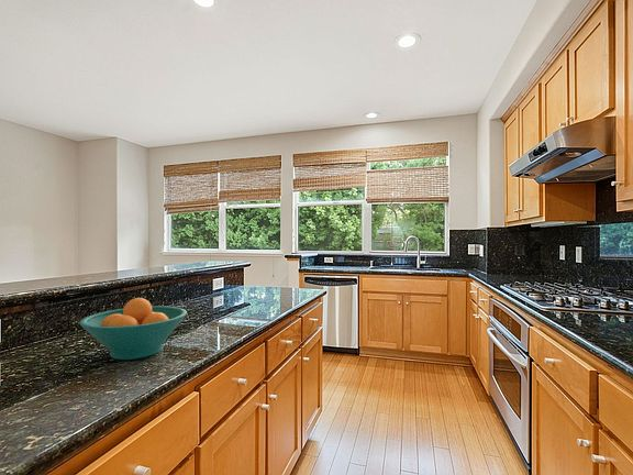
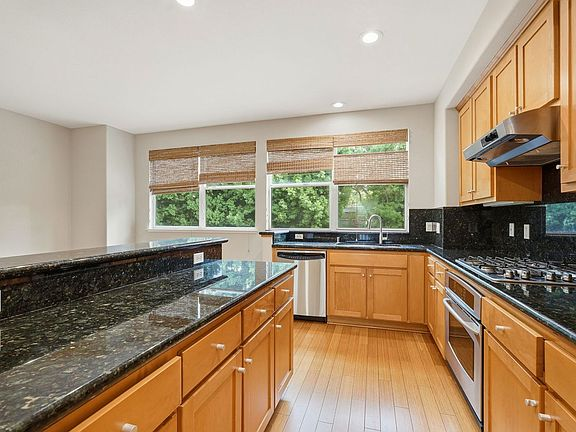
- fruit bowl [78,297,188,361]
